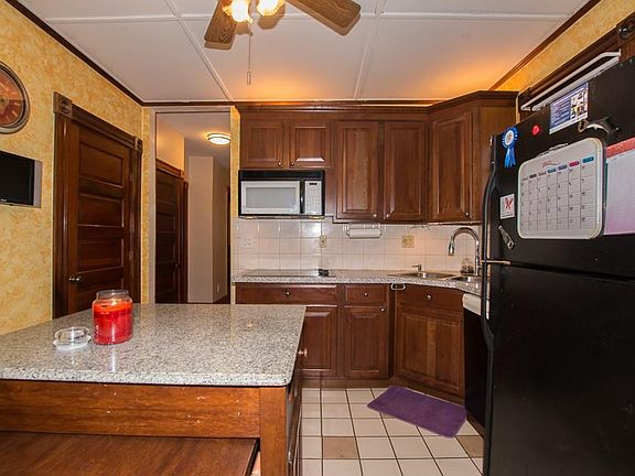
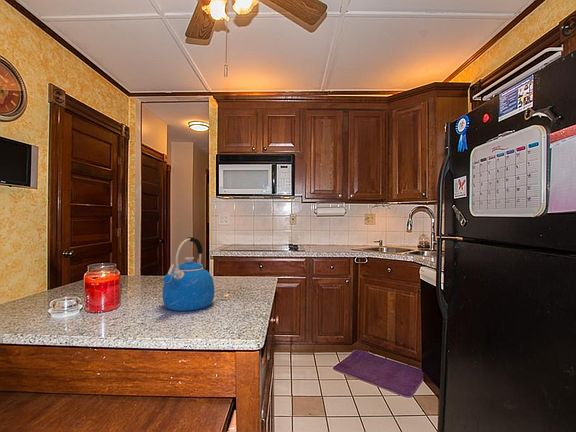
+ kettle [161,236,216,312]
